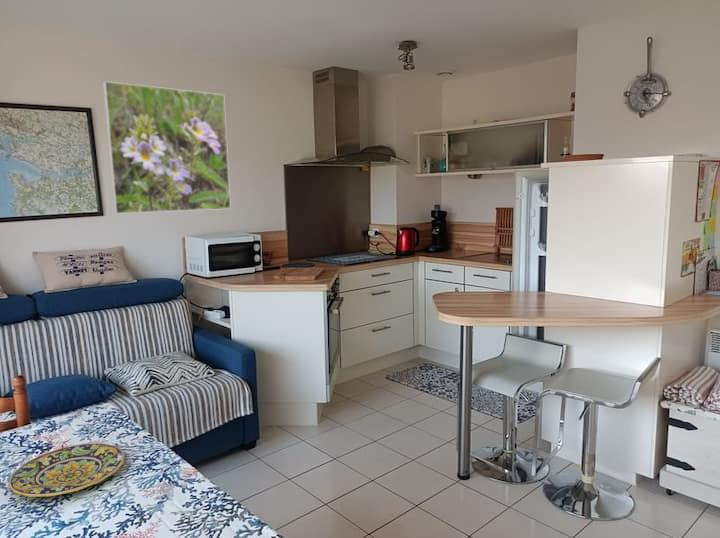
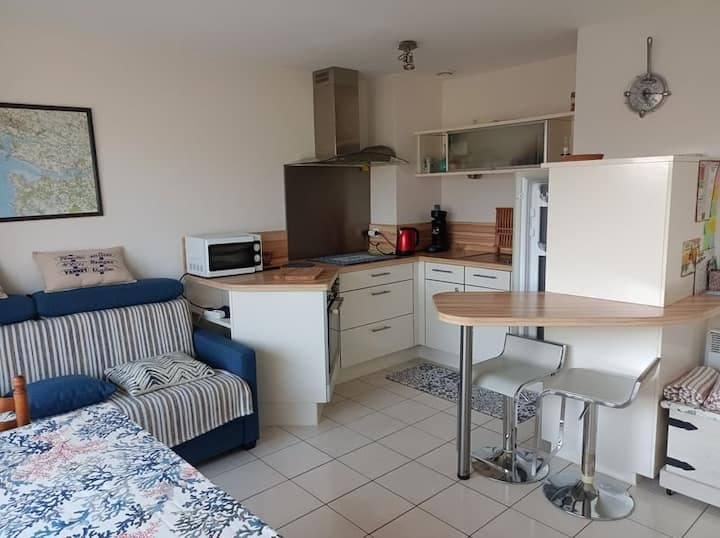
- plate [7,442,125,498]
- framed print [102,80,232,215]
